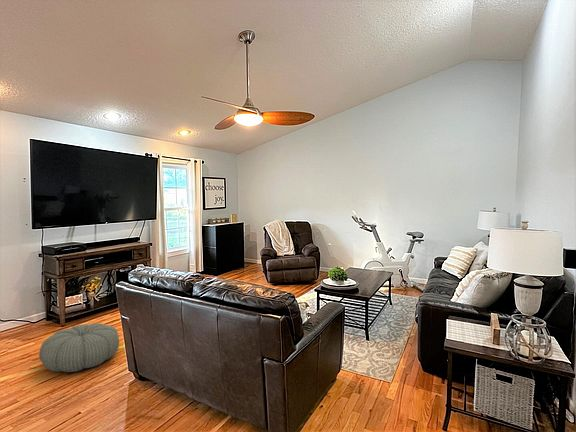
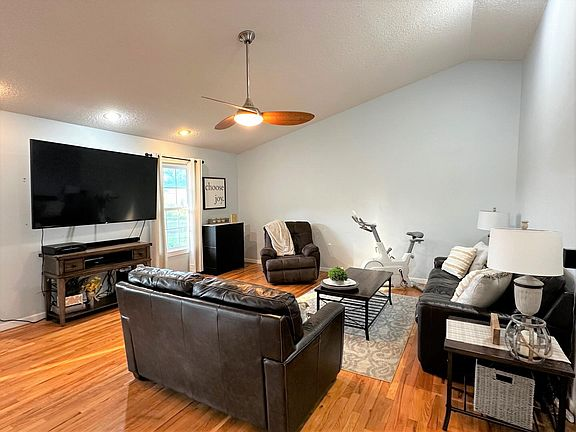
- pouf [38,322,120,373]
